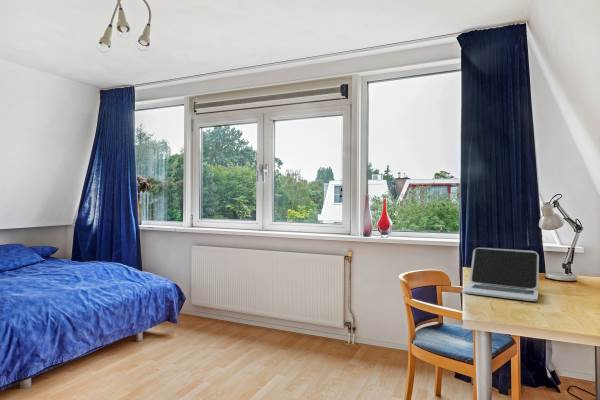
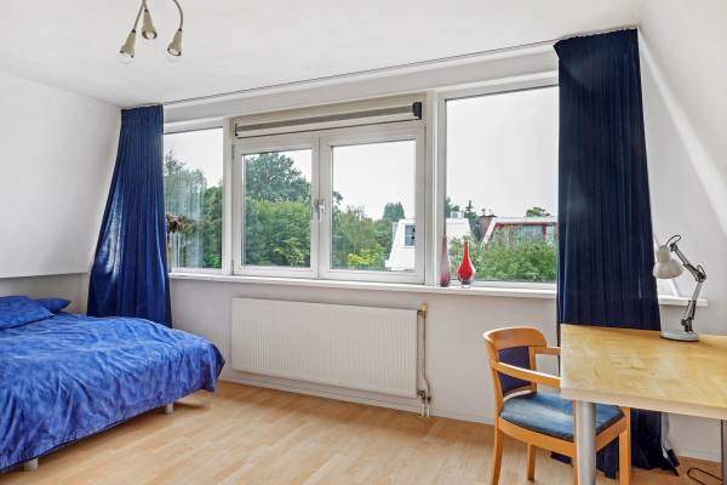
- laptop [461,247,540,302]
